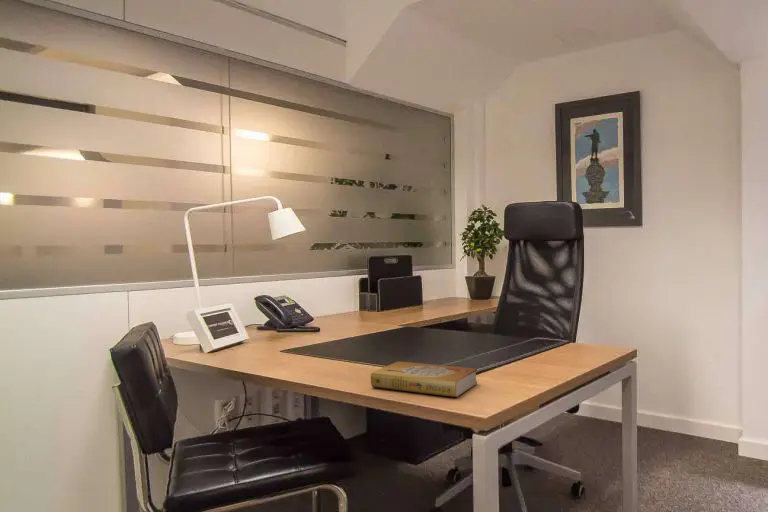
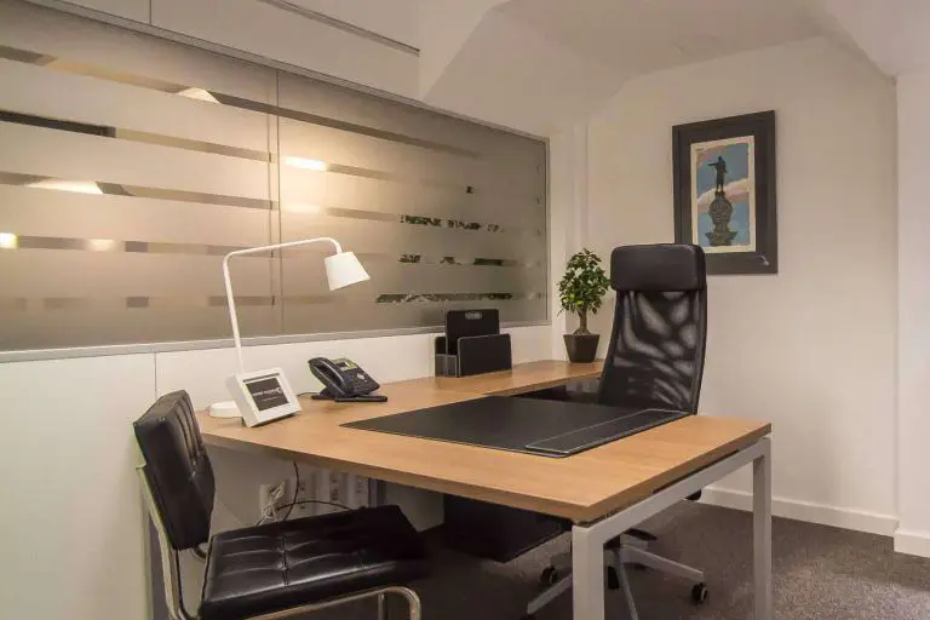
- book [370,360,478,398]
